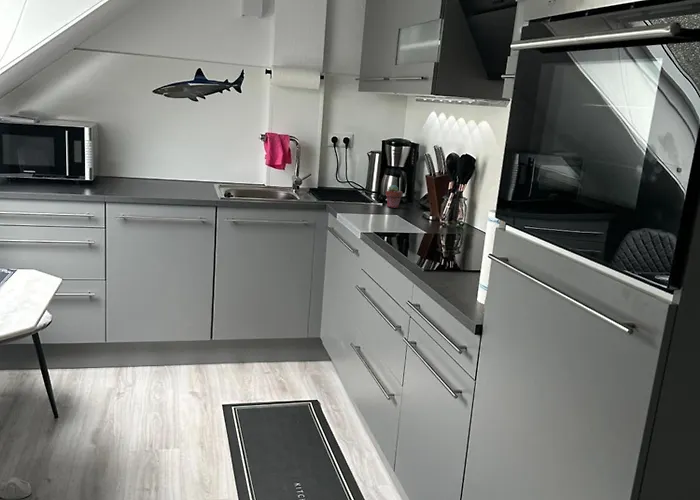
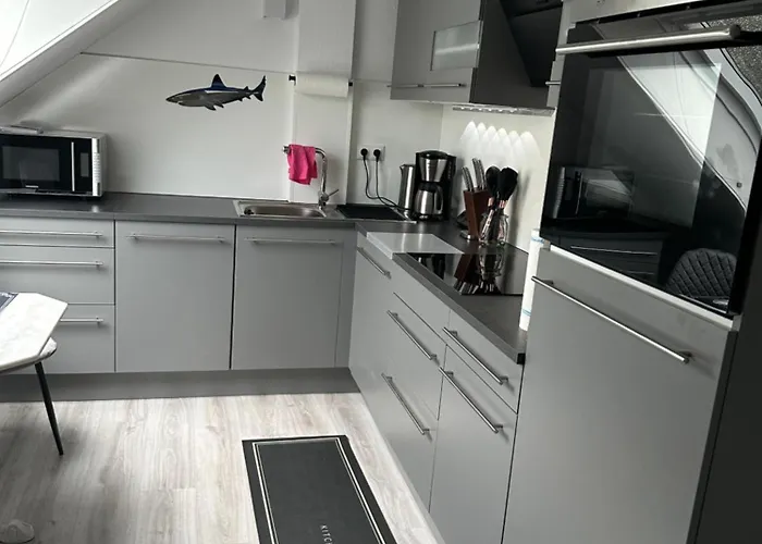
- potted succulent [385,184,403,209]
